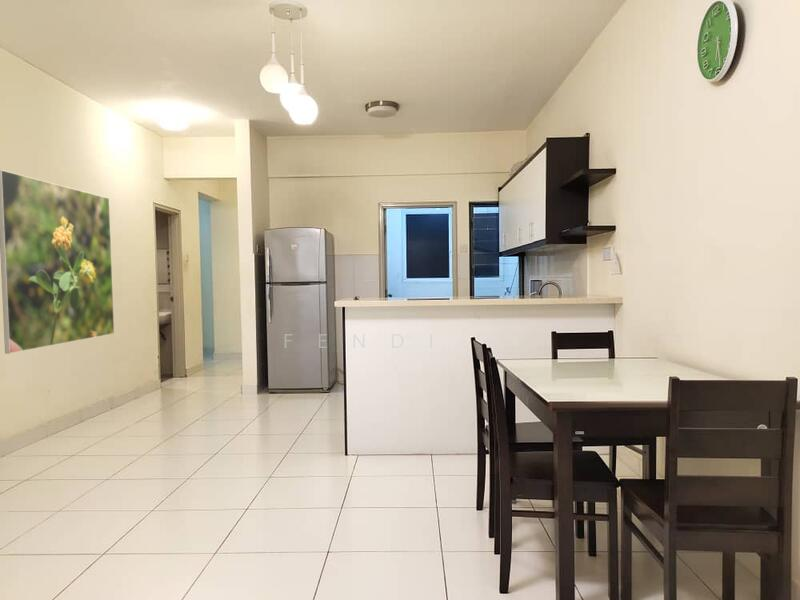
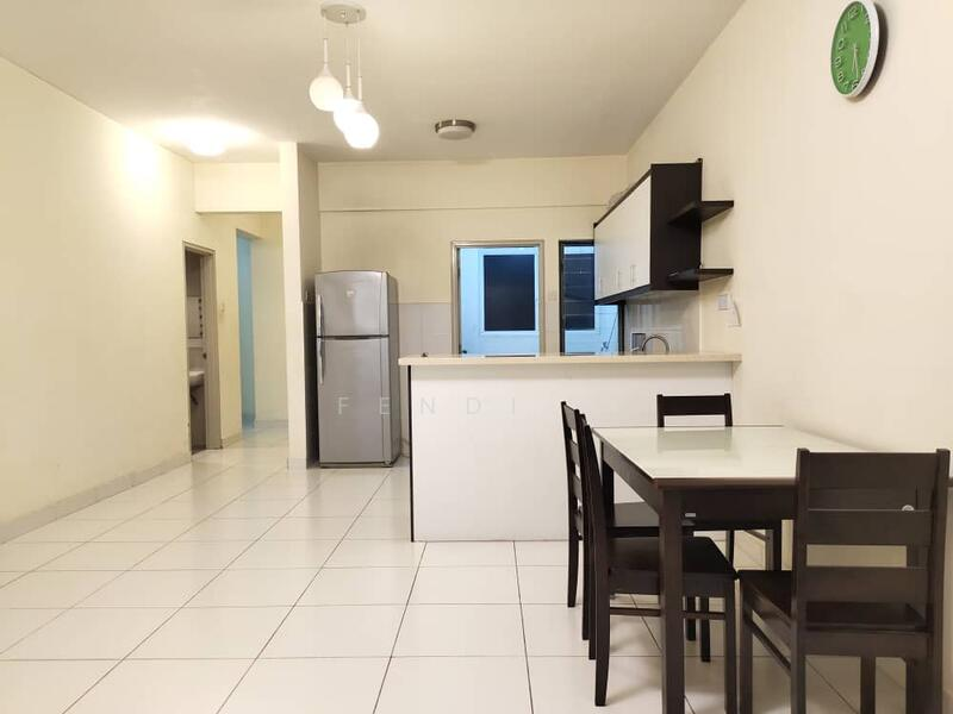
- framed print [0,169,115,355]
